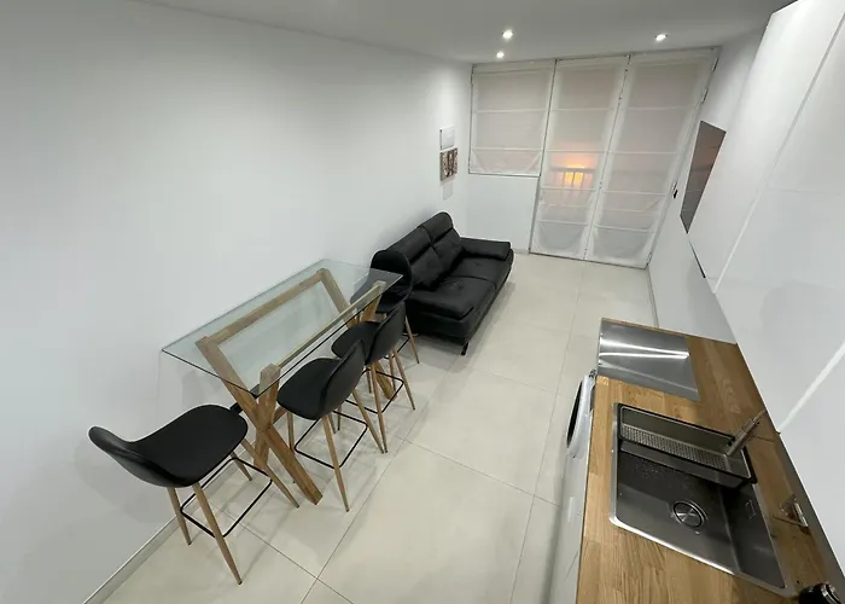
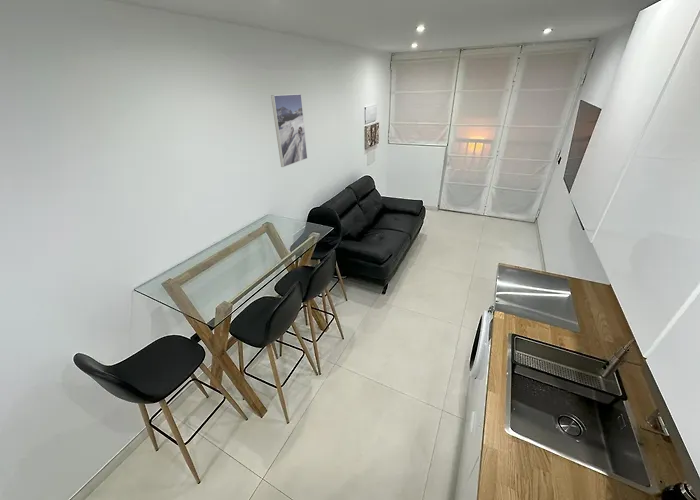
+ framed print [270,93,308,168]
